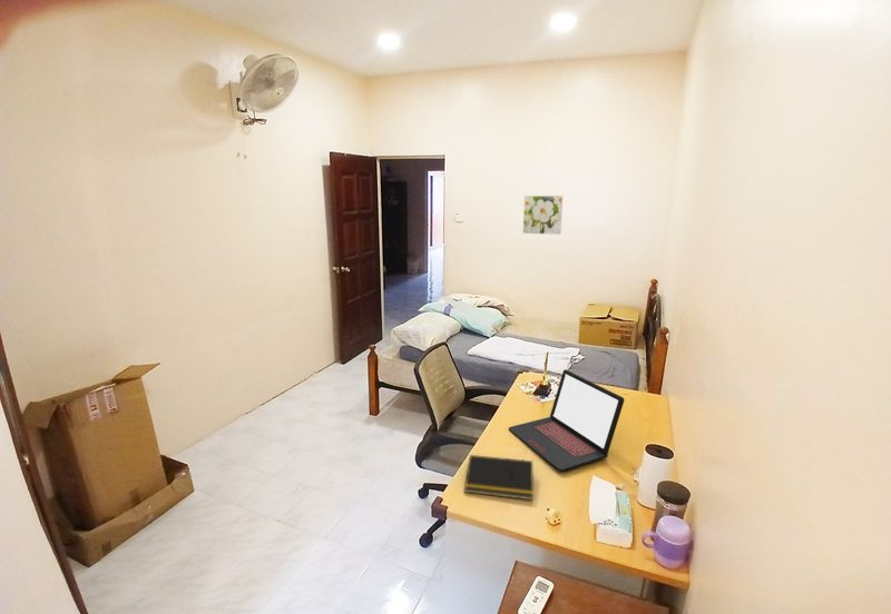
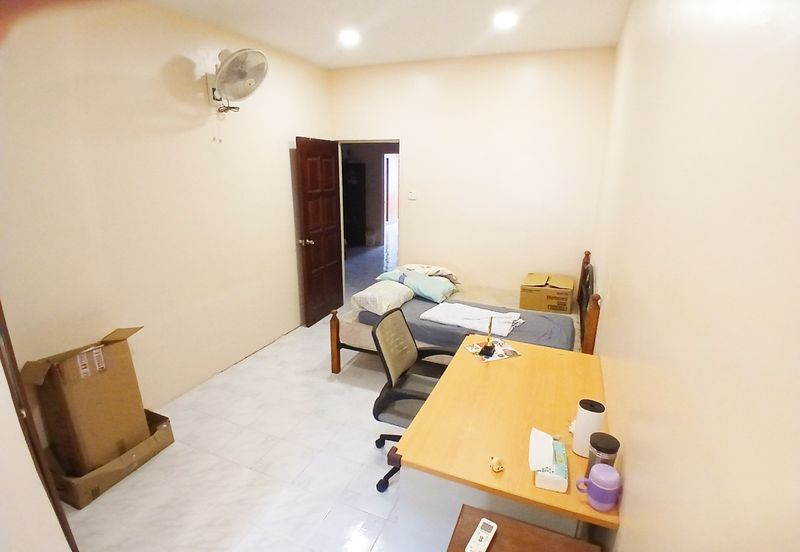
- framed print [521,195,564,236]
- laptop [508,368,625,473]
- notepad [463,454,535,502]
